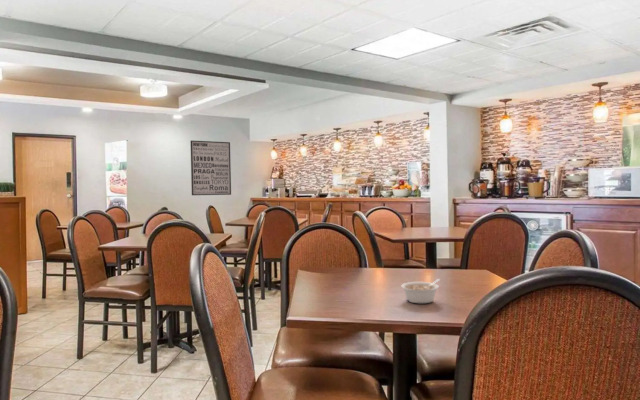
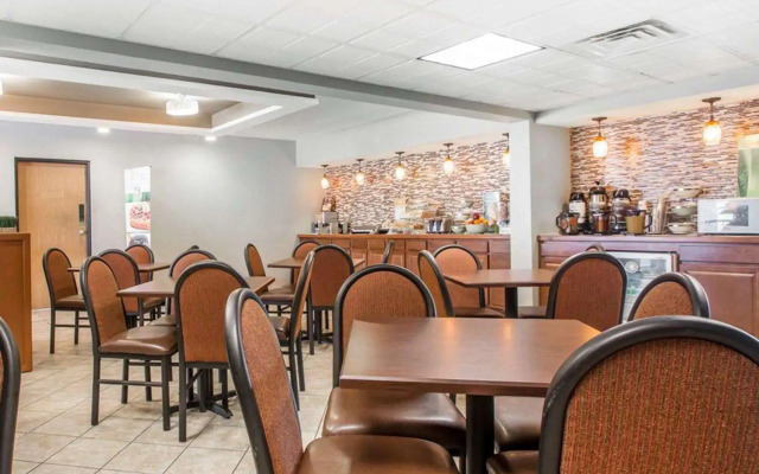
- legume [400,278,441,304]
- wall art [189,139,232,196]
